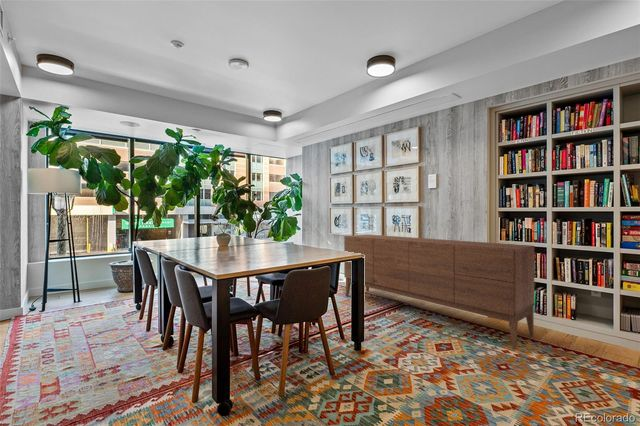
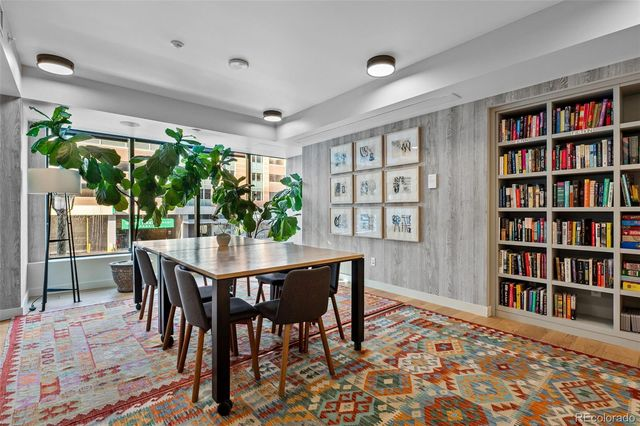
- sideboard [343,234,536,349]
